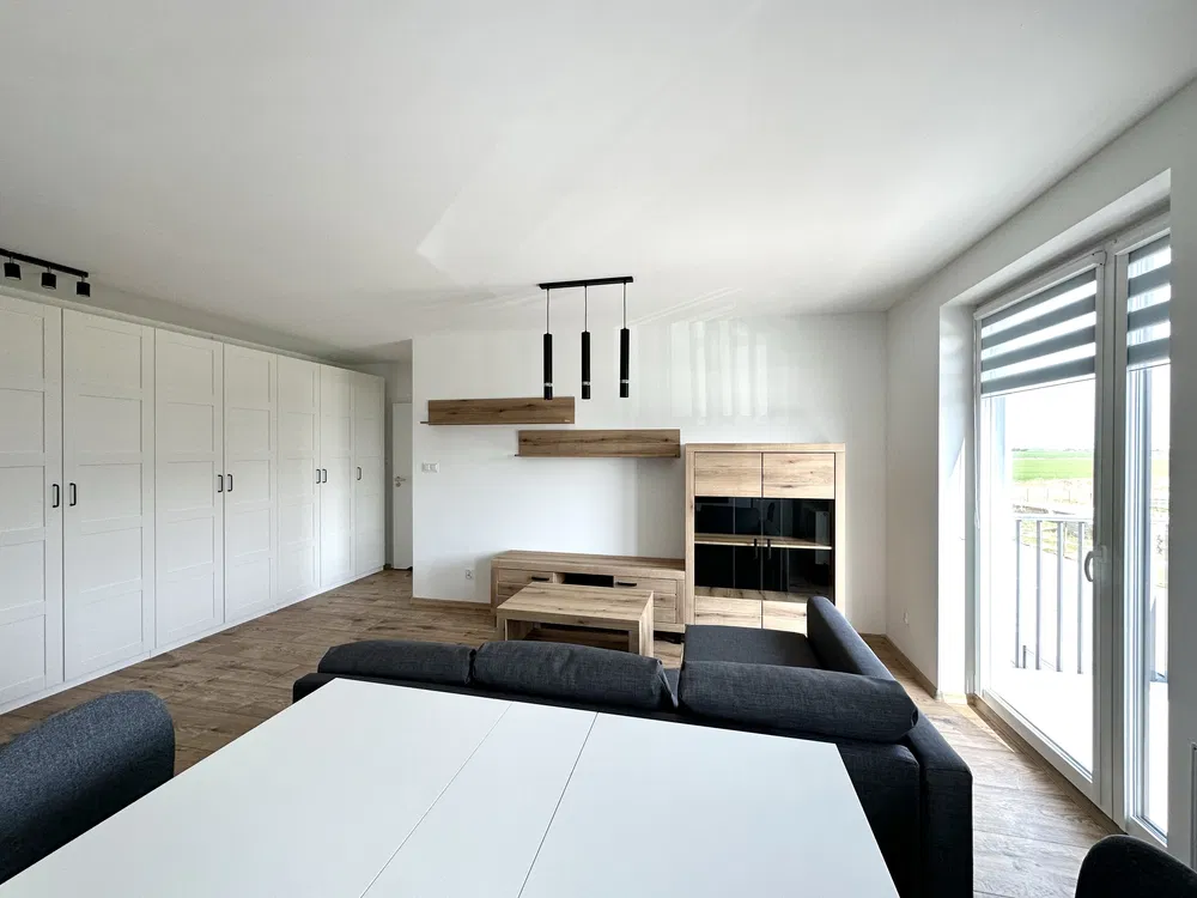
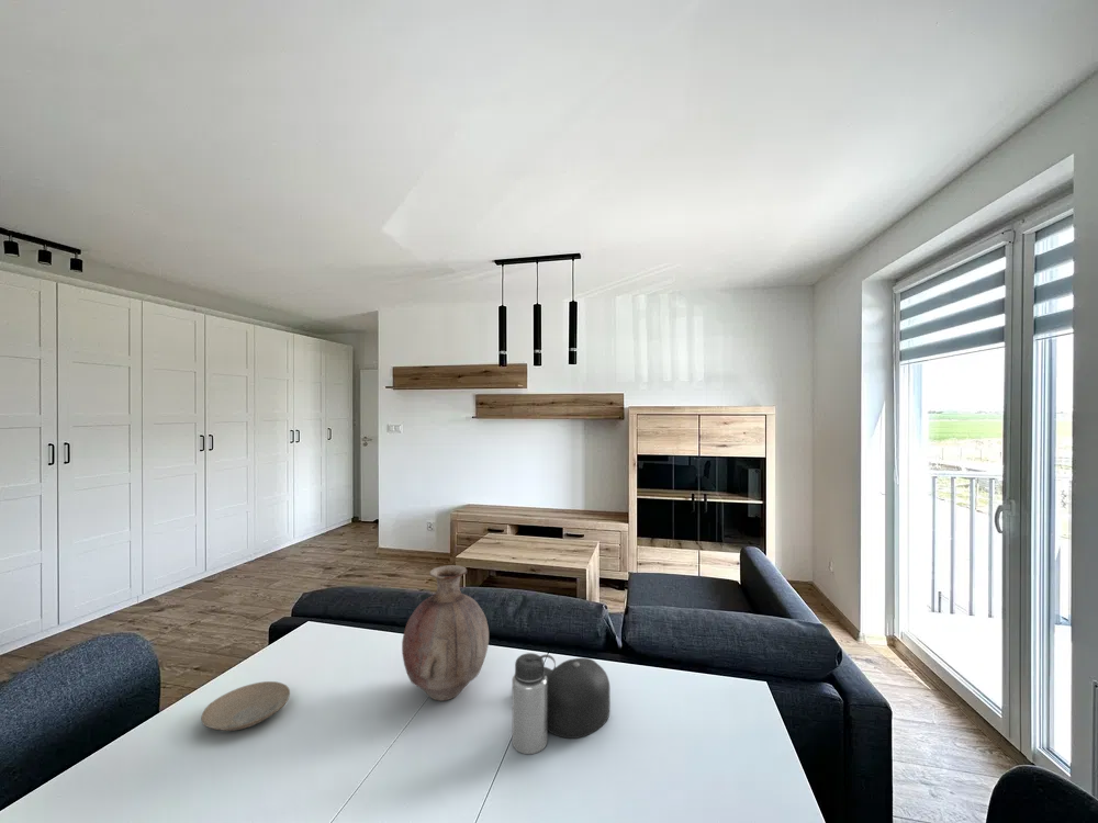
+ plate [200,680,291,732]
+ vase [401,564,490,702]
+ water bottle [512,652,612,755]
